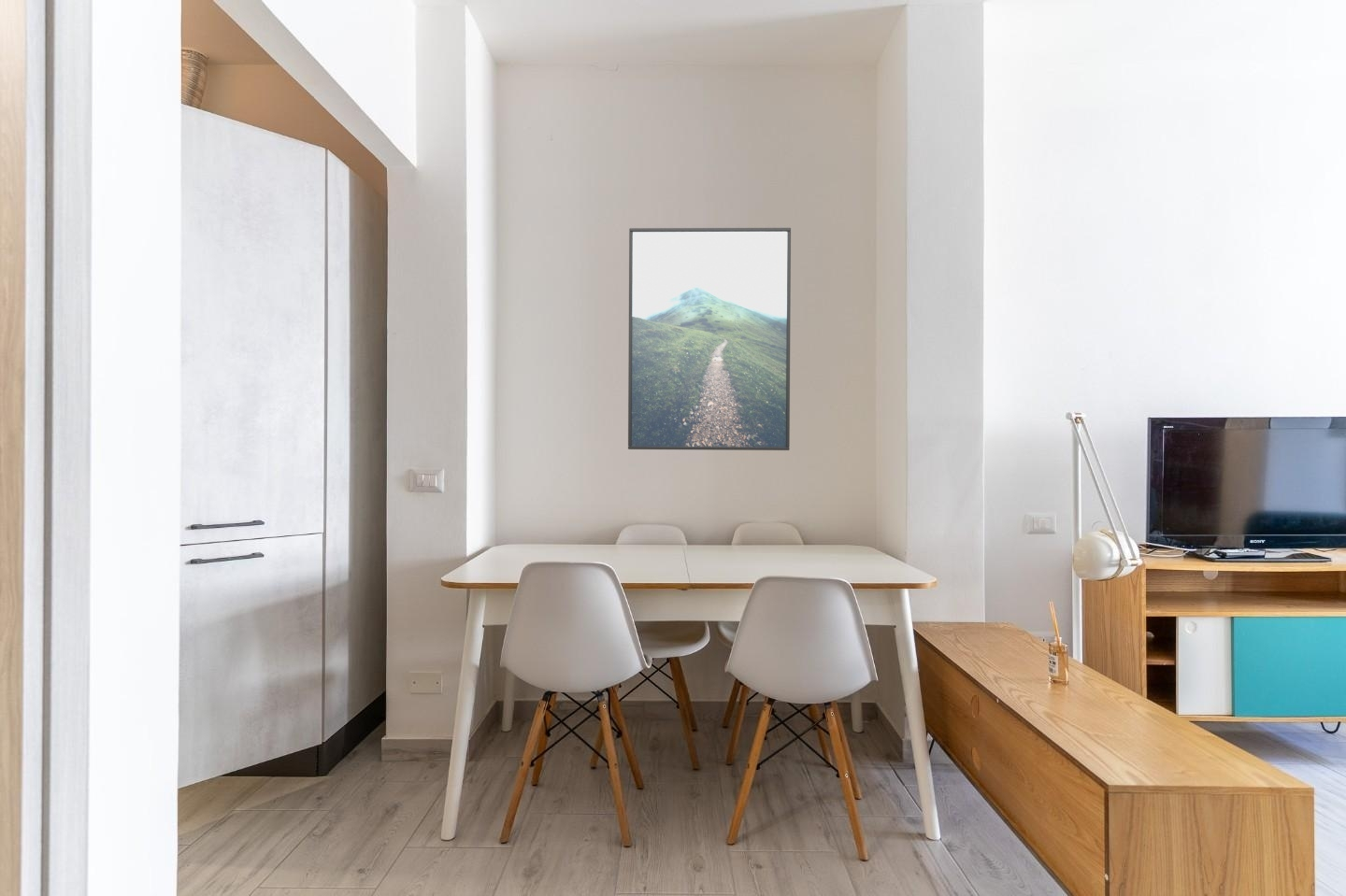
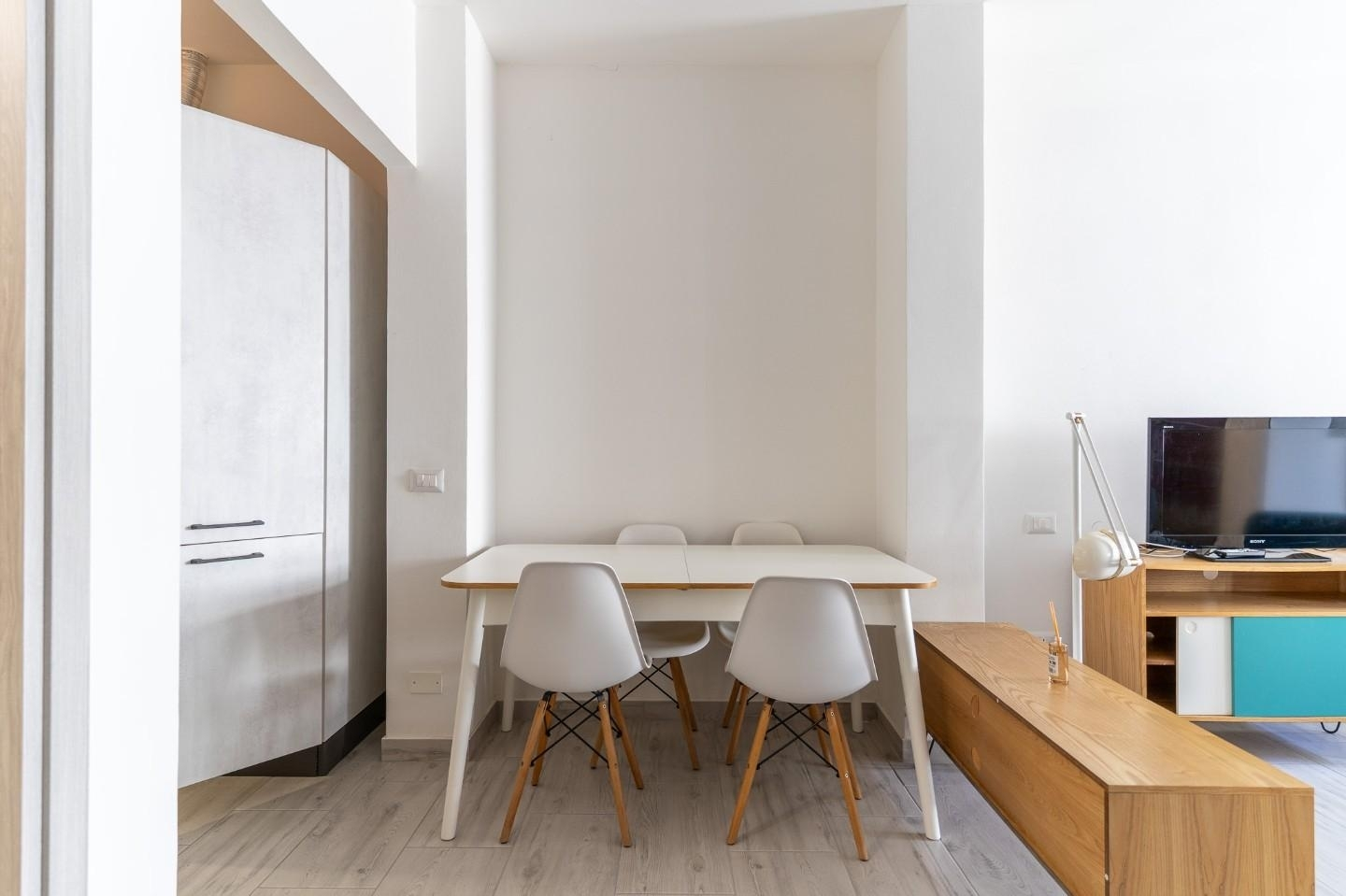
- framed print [627,227,792,451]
